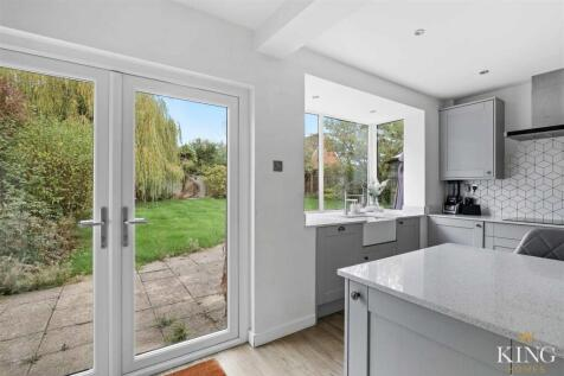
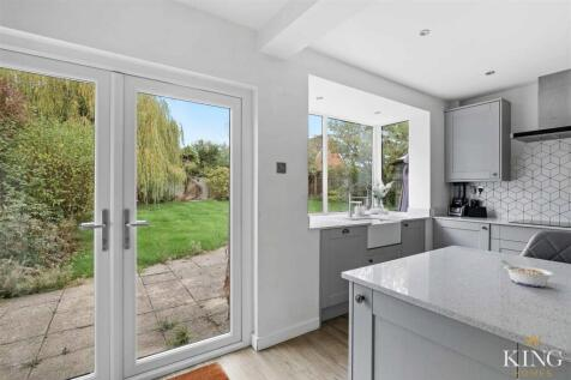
+ legume [501,260,555,288]
